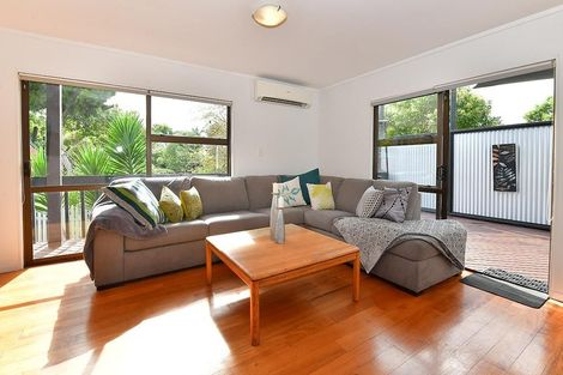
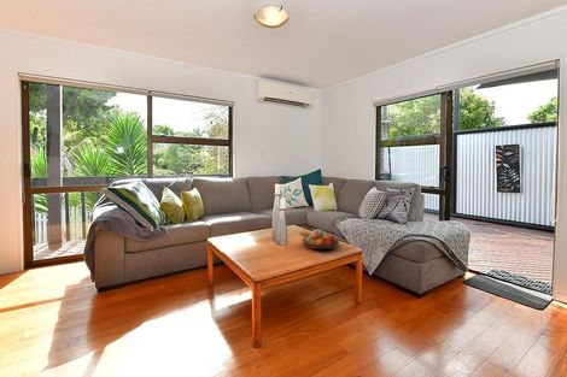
+ fruit bowl [298,228,340,251]
